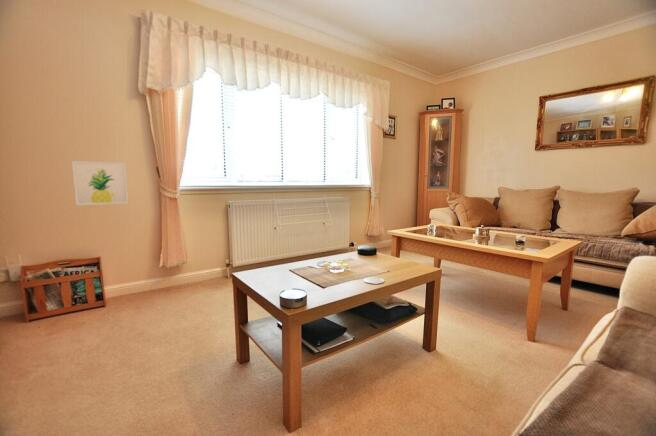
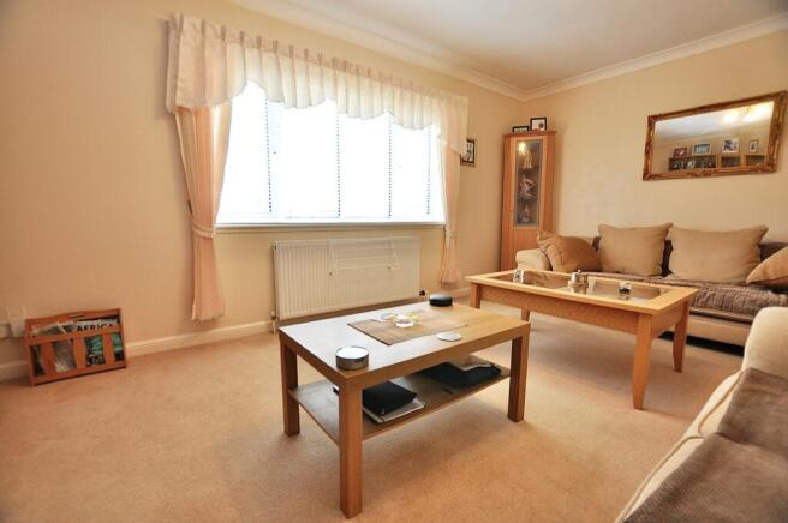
- wall art [71,160,129,206]
